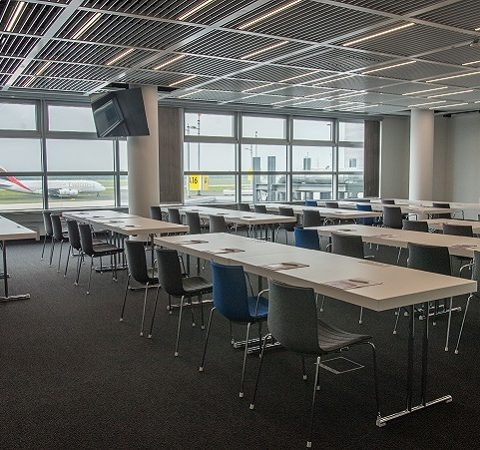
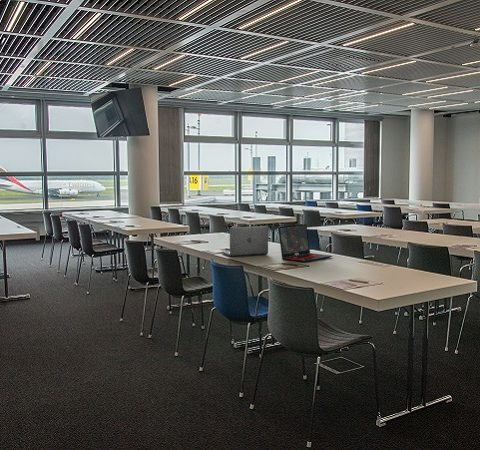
+ laptop [277,223,333,263]
+ laptop [221,225,269,258]
